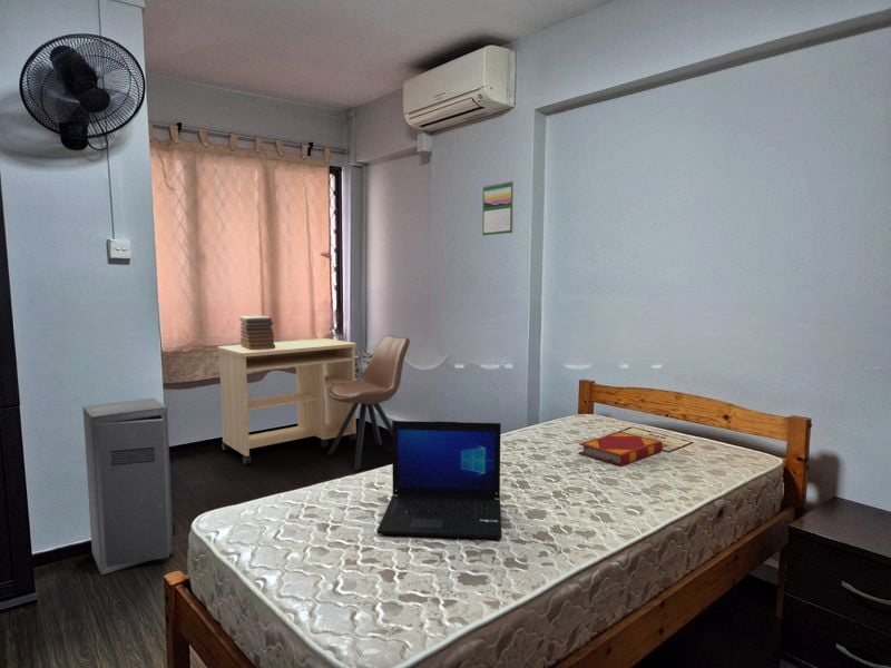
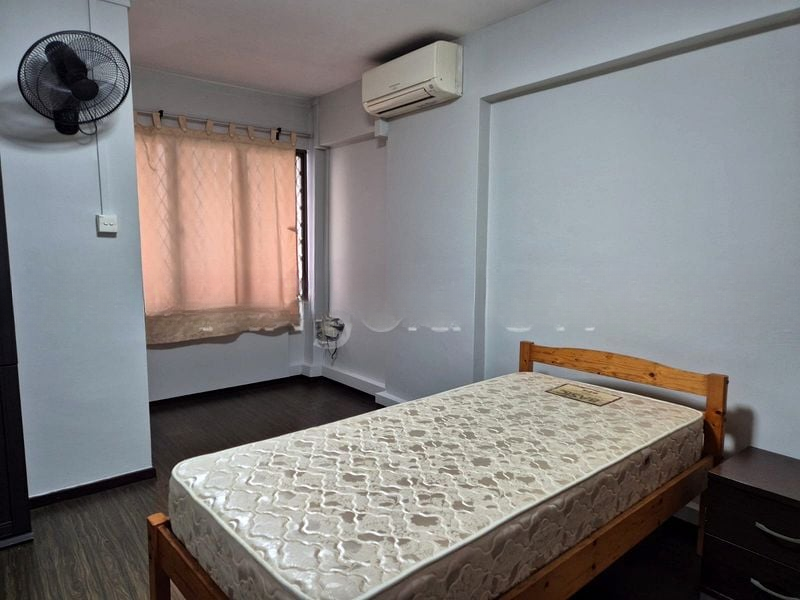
- book stack [237,314,275,350]
- calendar [481,179,515,236]
- laptop [376,420,503,540]
- hardback book [578,431,664,466]
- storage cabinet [81,396,175,576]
- chair [326,334,411,471]
- desk [217,337,358,465]
